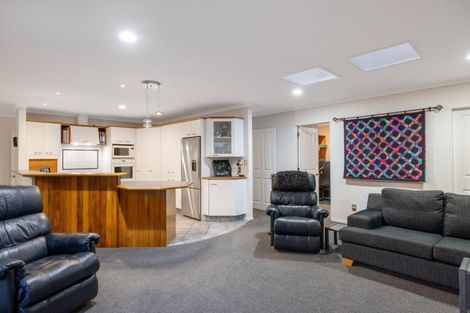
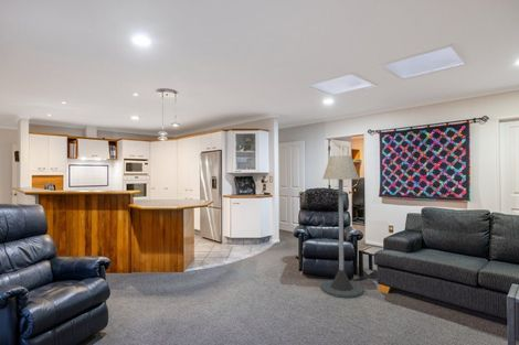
+ floor lamp [320,154,364,299]
